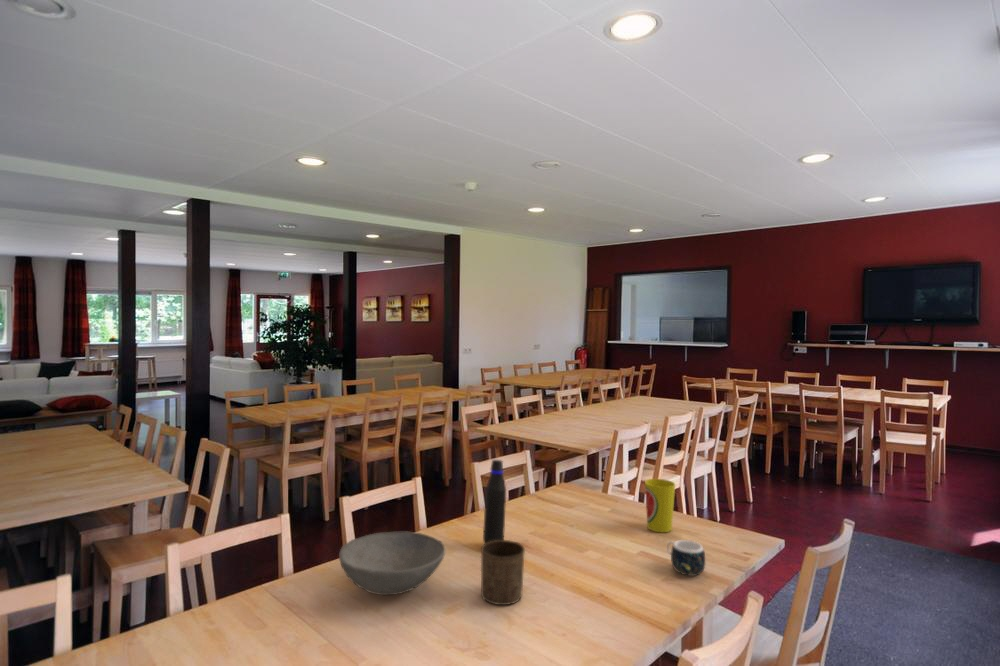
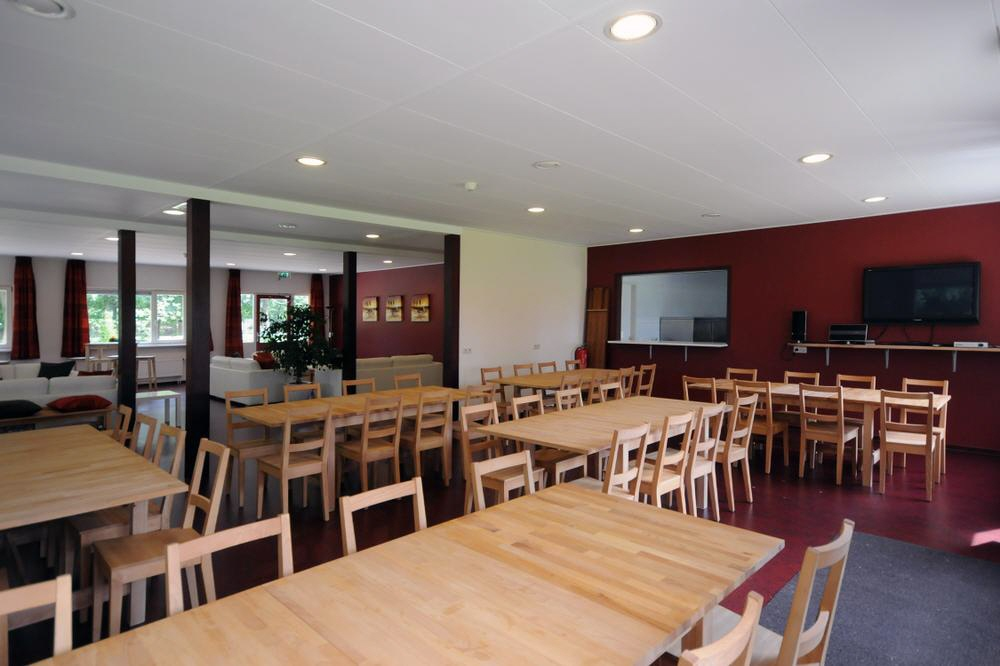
- cup [480,539,526,606]
- mug [666,539,706,577]
- cup [644,478,676,533]
- water bottle [482,459,507,544]
- bowl [338,531,446,596]
